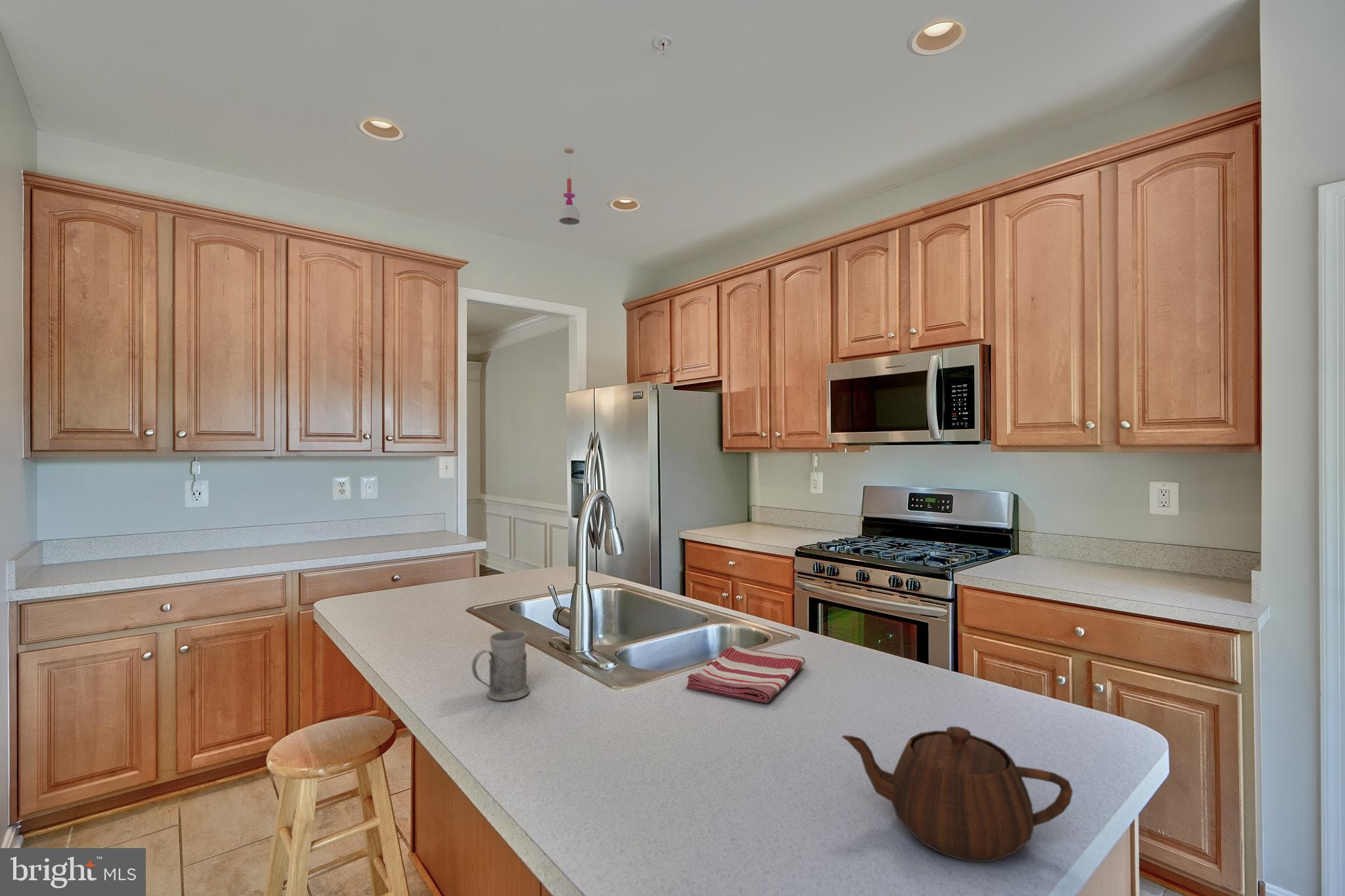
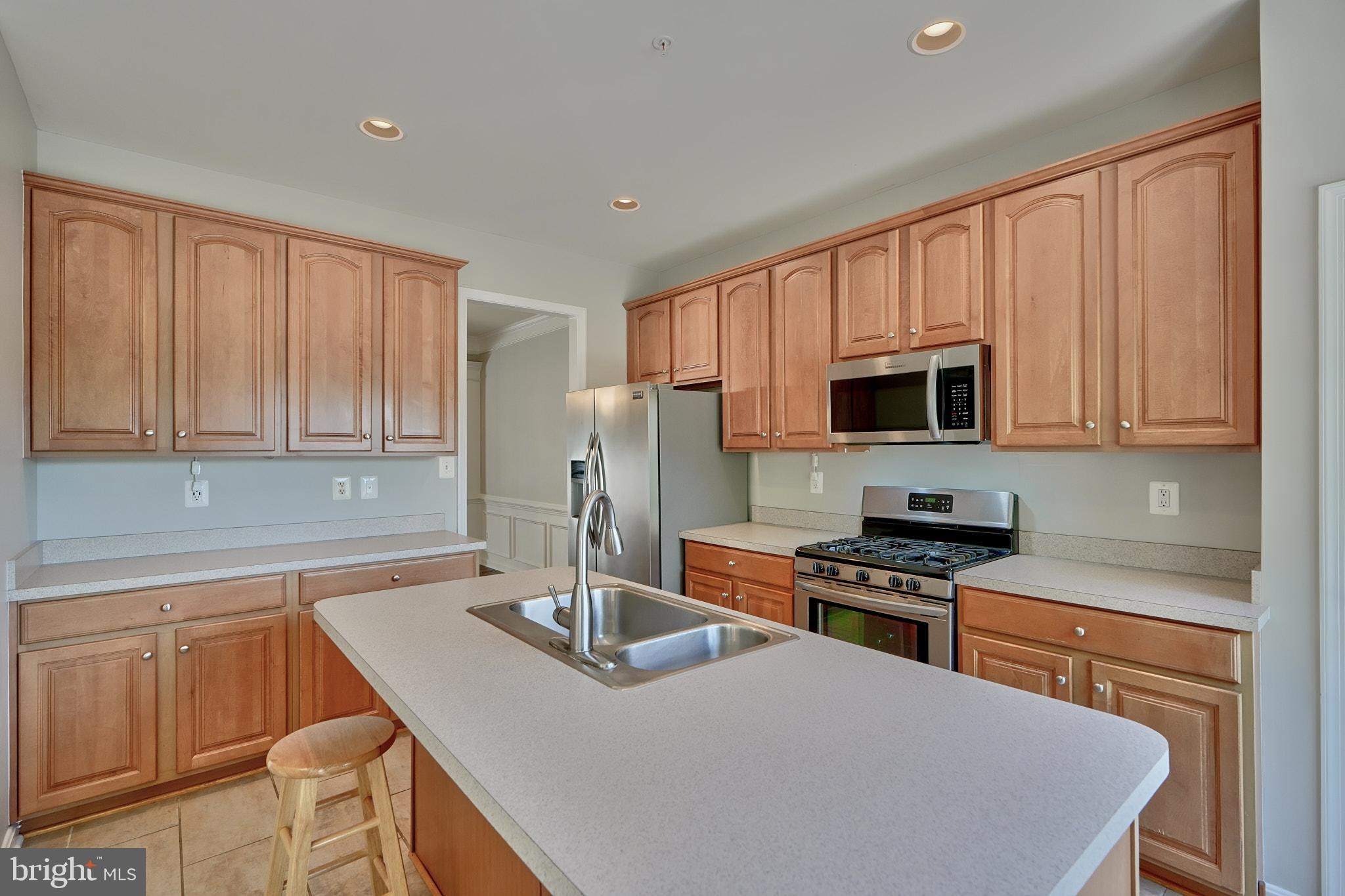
- teapot [841,726,1073,863]
- pendant light [558,147,581,225]
- mug [471,630,530,702]
- dish towel [686,645,806,704]
